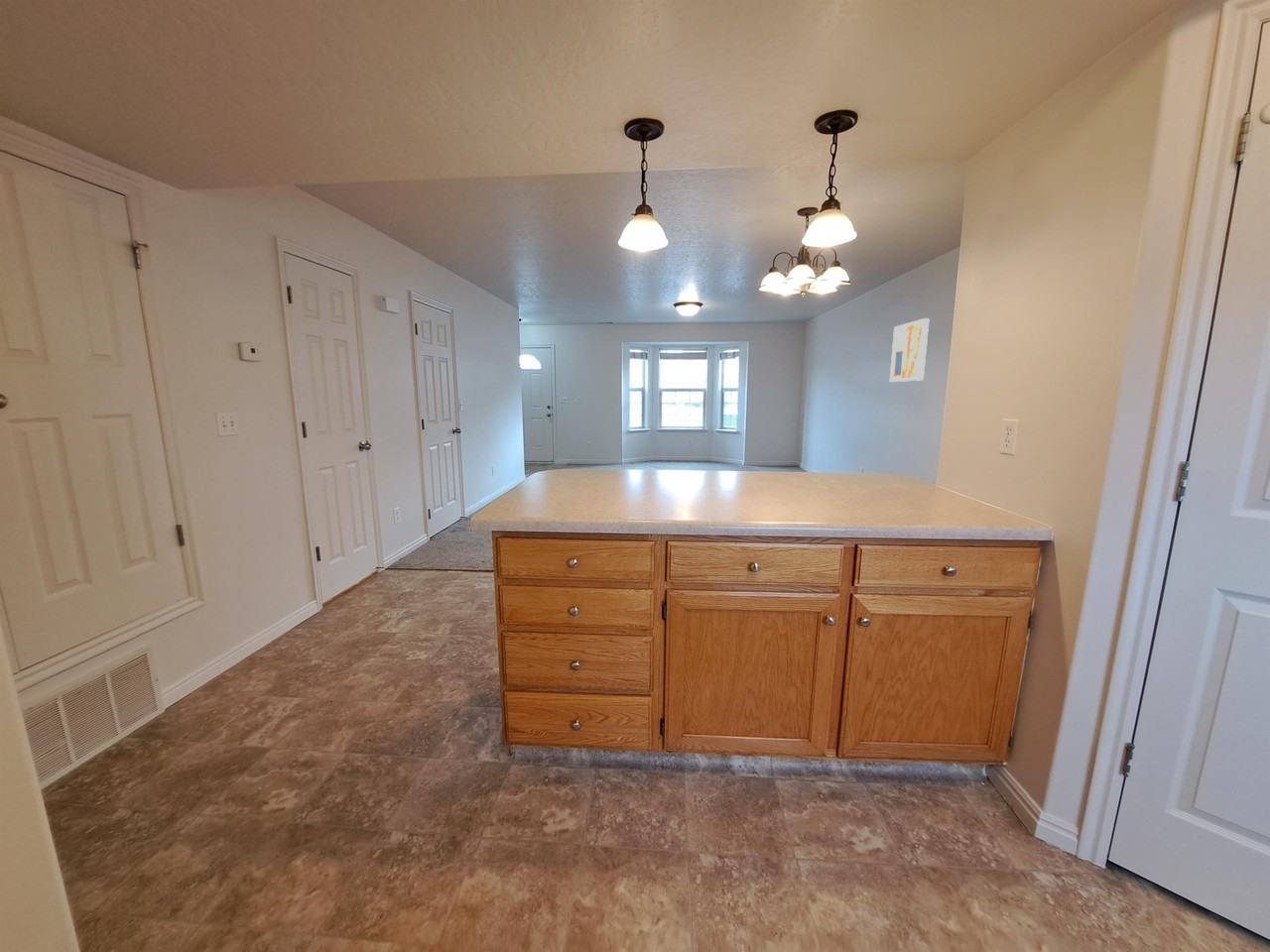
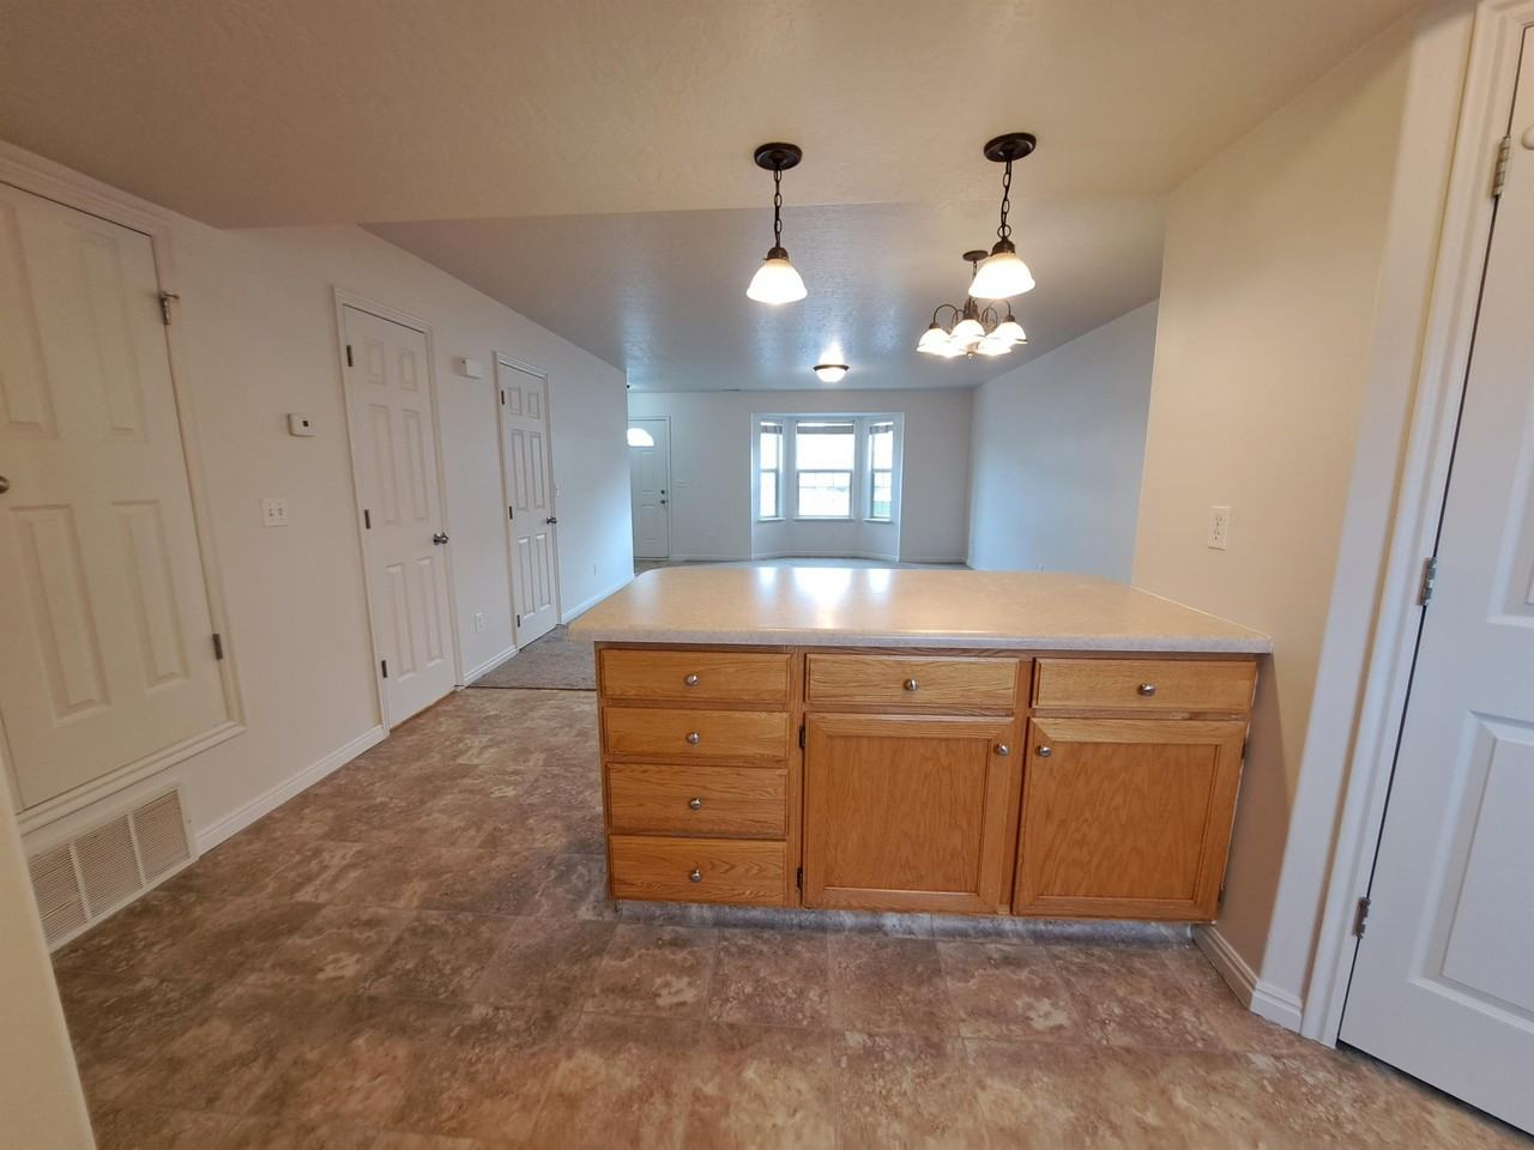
- wall art [889,317,930,383]
